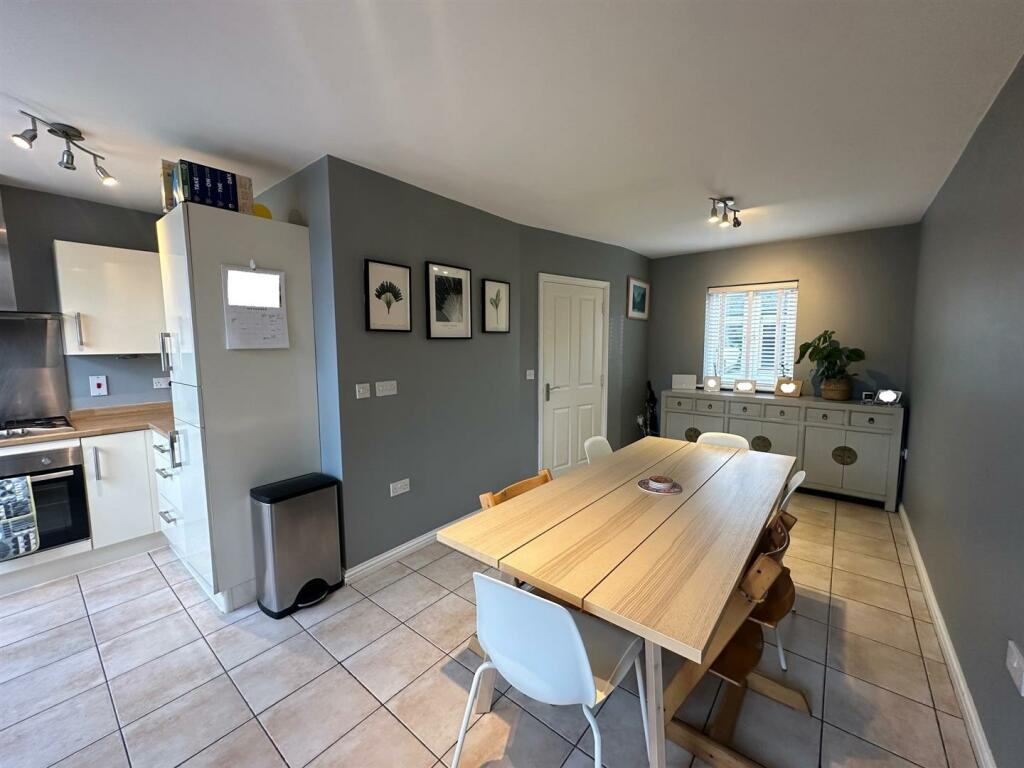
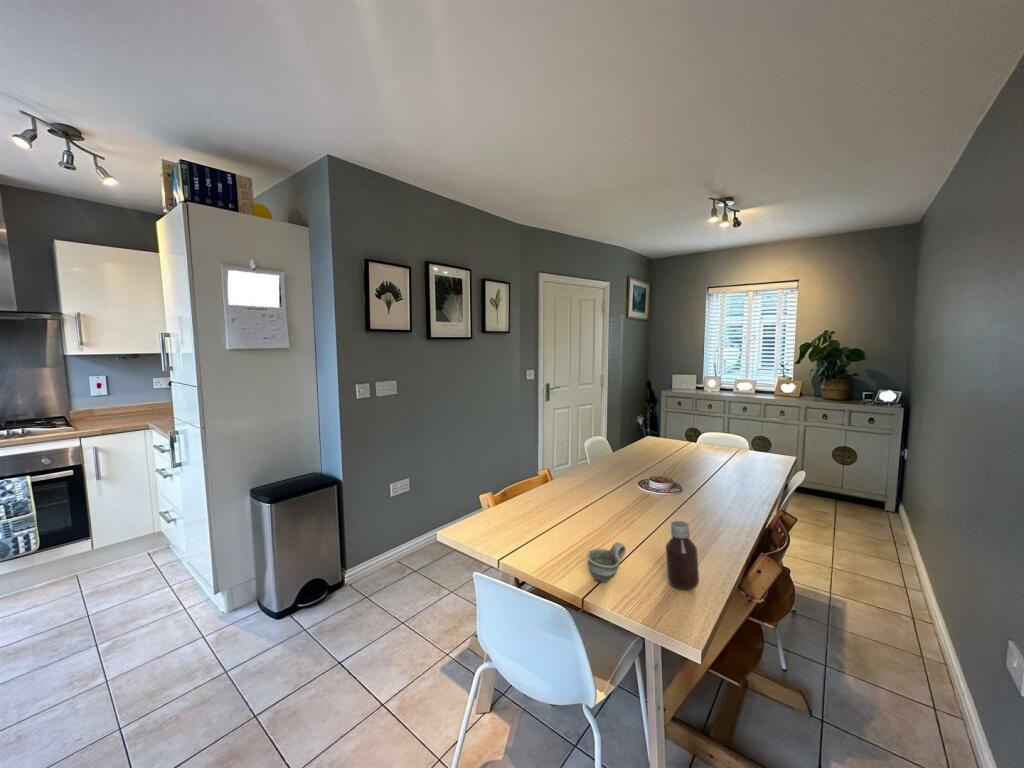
+ bottle [665,520,700,591]
+ cup [586,541,627,584]
